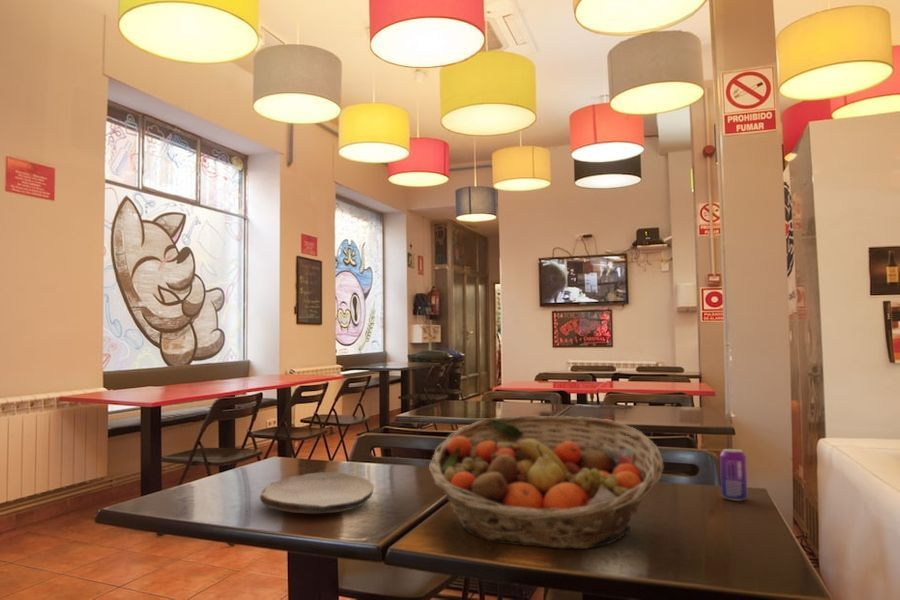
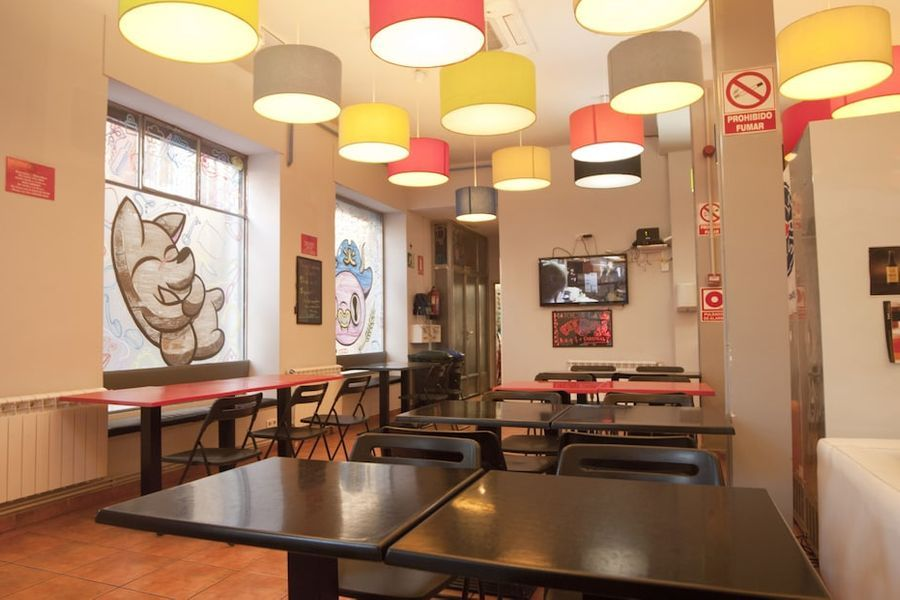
- plate [259,471,375,514]
- fruit basket [428,415,665,550]
- beverage can [719,447,749,502]
